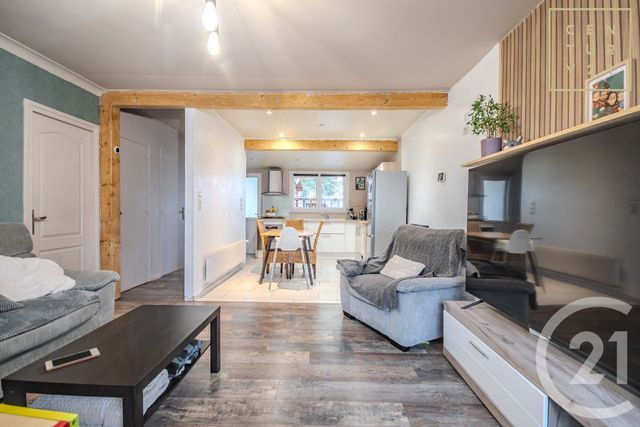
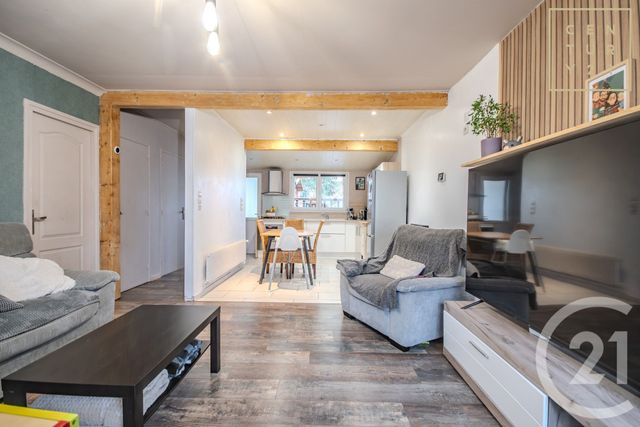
- cell phone [44,347,101,372]
